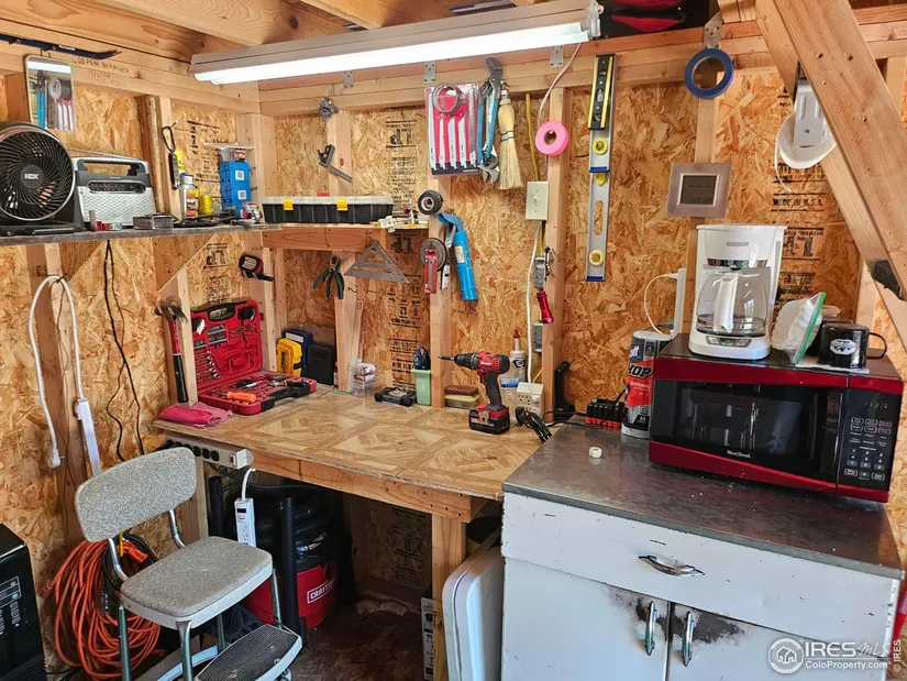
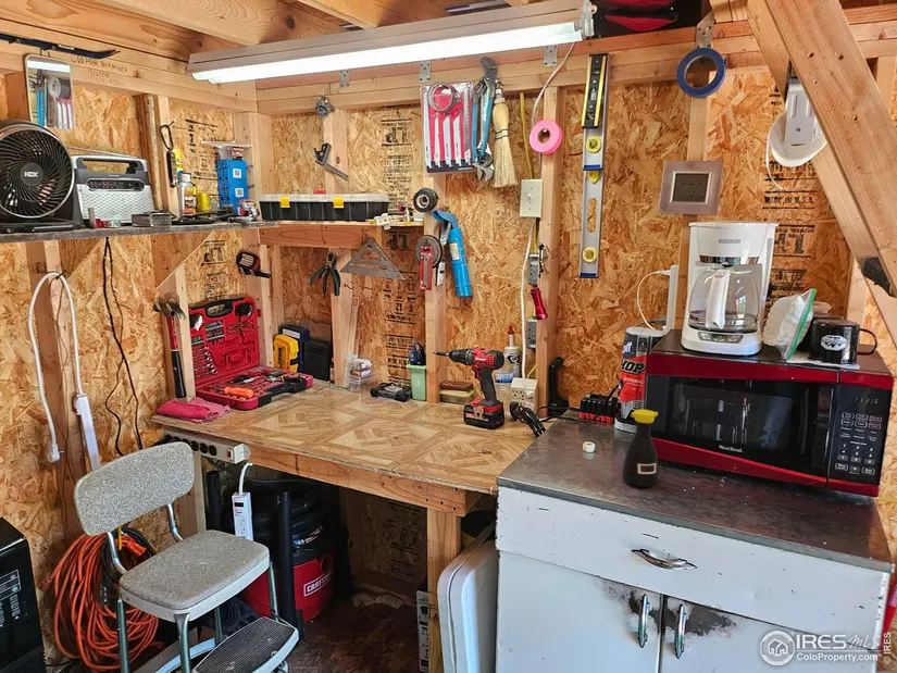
+ bottle [622,409,660,488]
